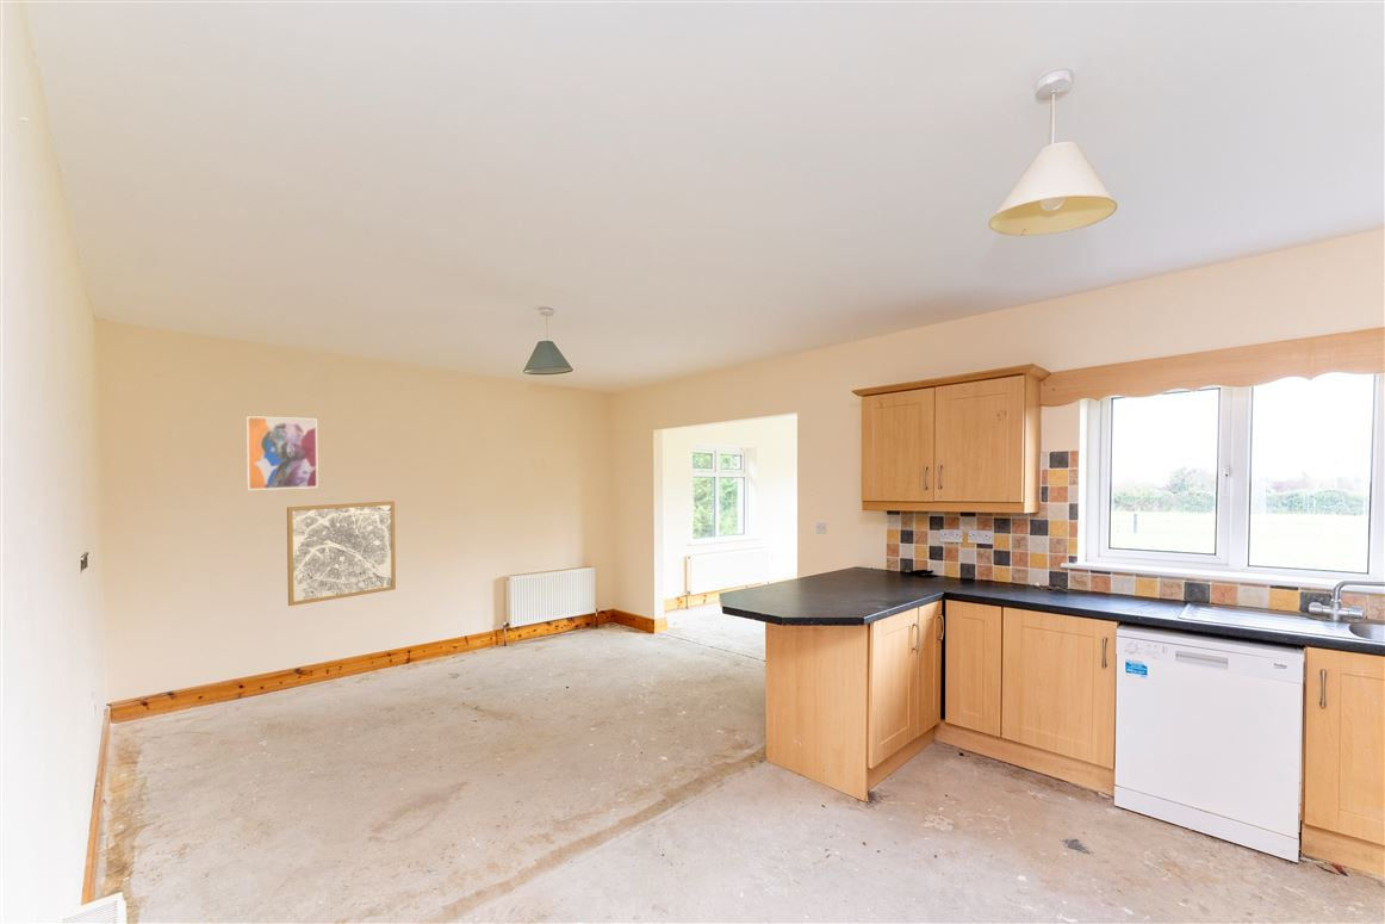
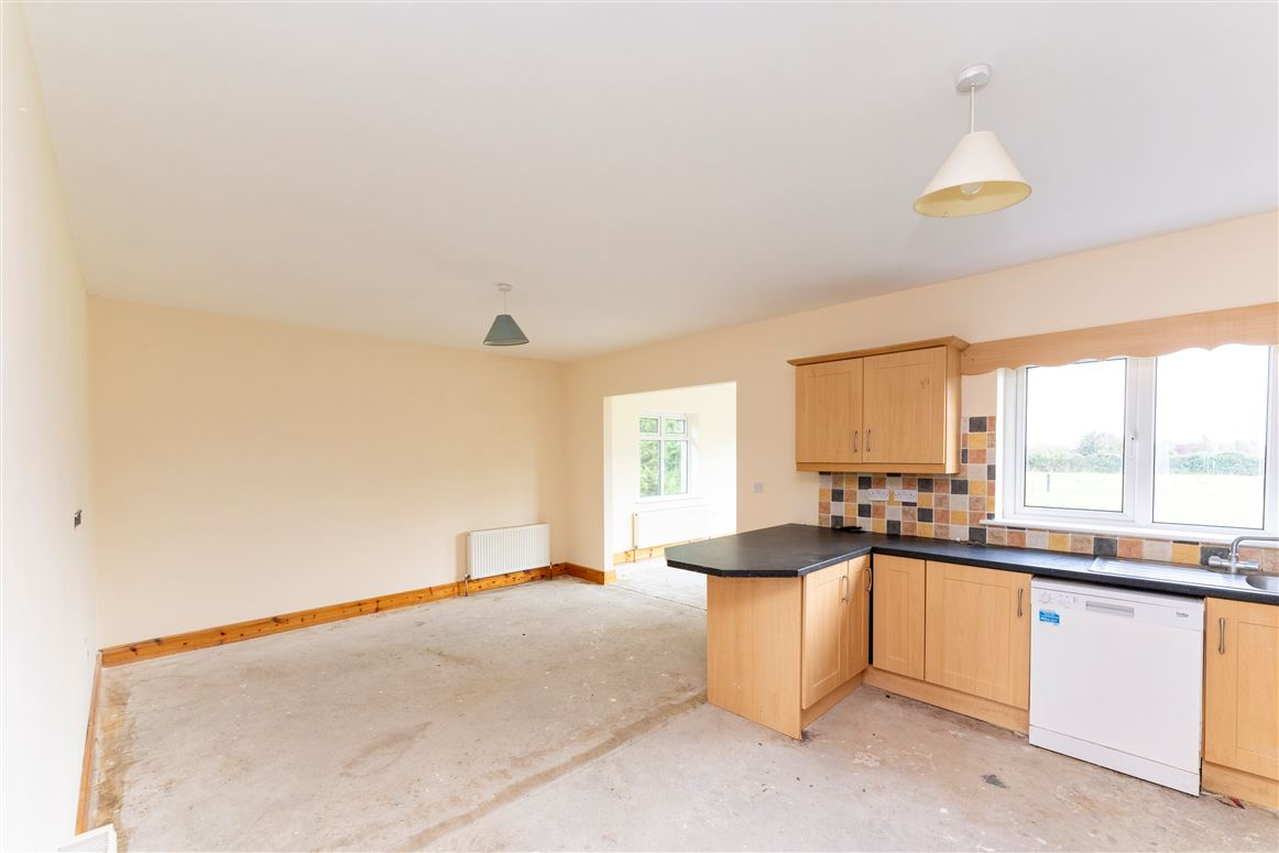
- wall art [286,500,397,607]
- wall art [246,415,319,491]
